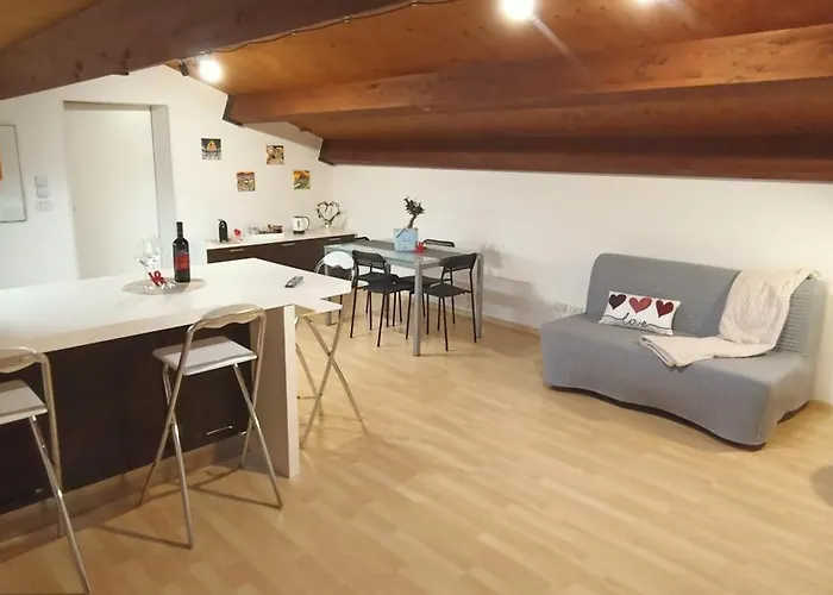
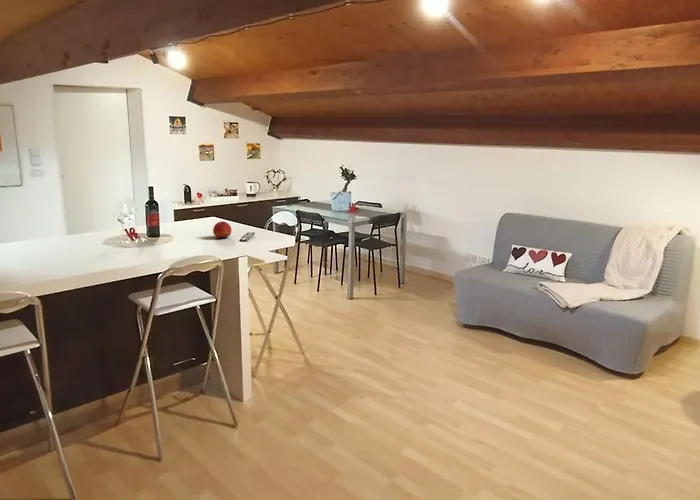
+ fruit [212,220,233,239]
